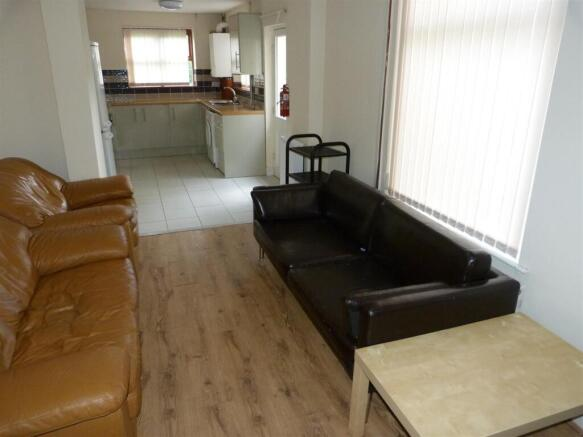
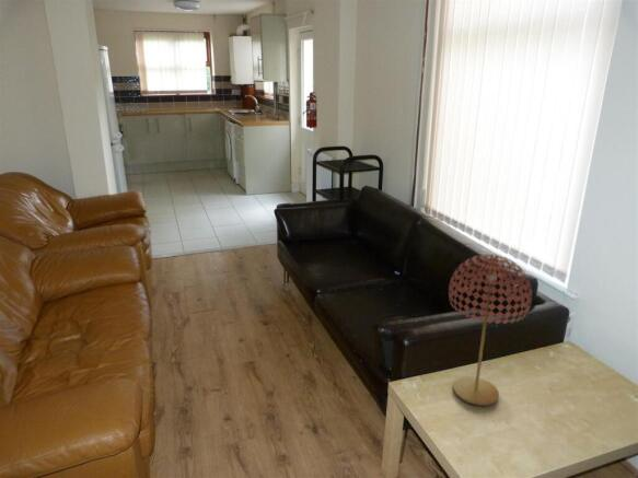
+ table lamp [448,253,533,407]
